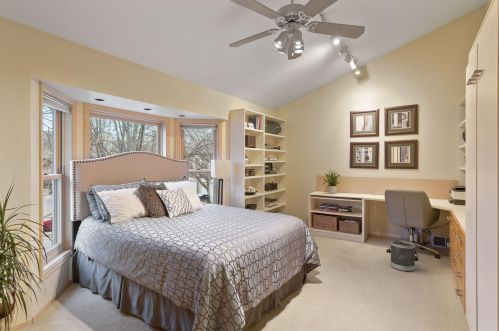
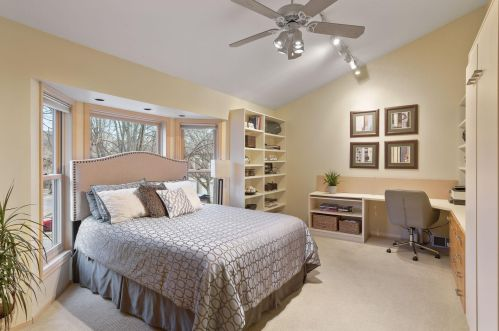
- wastebasket [389,239,416,272]
